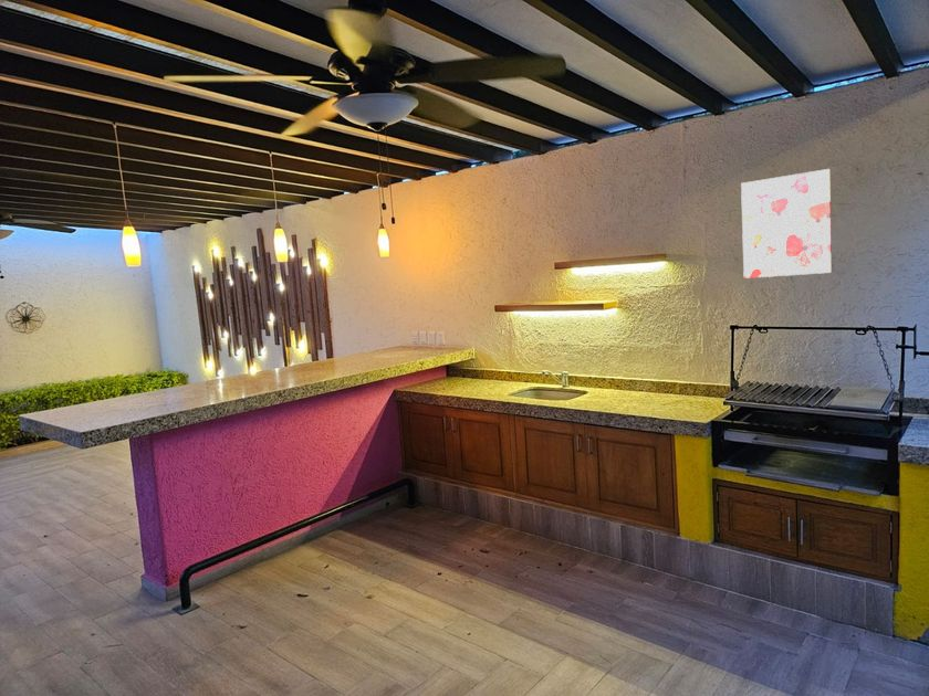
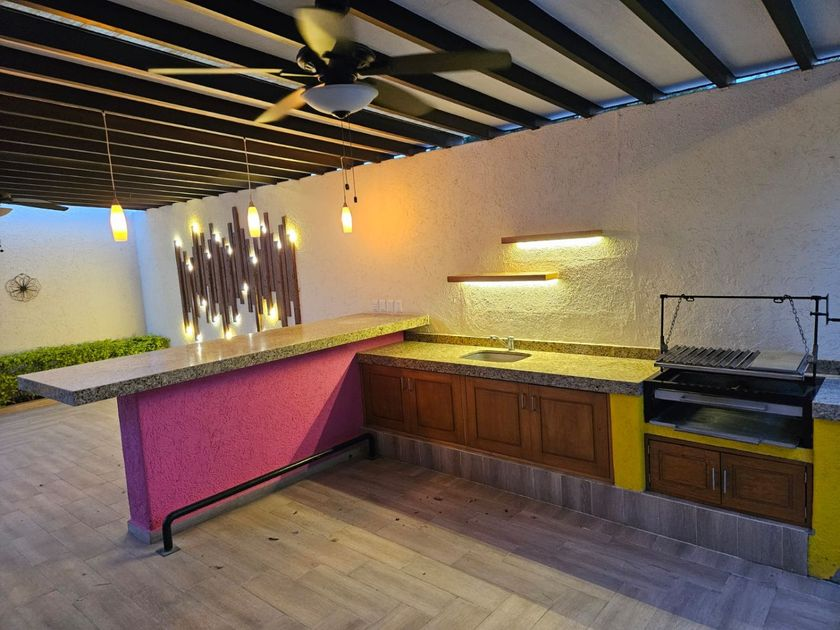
- wall art [740,168,833,280]
